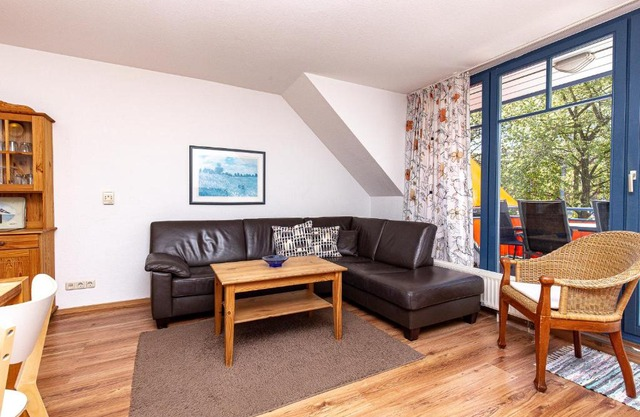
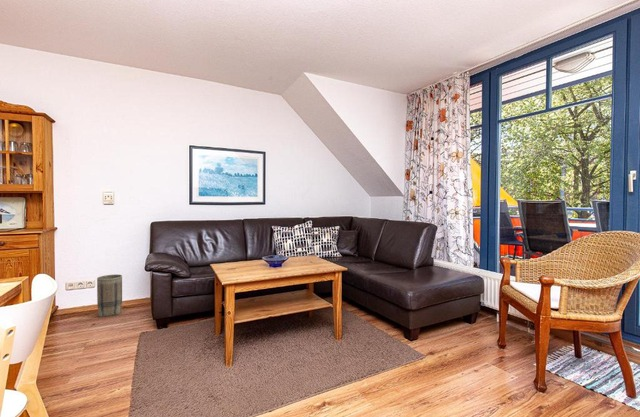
+ basket [96,273,123,318]
